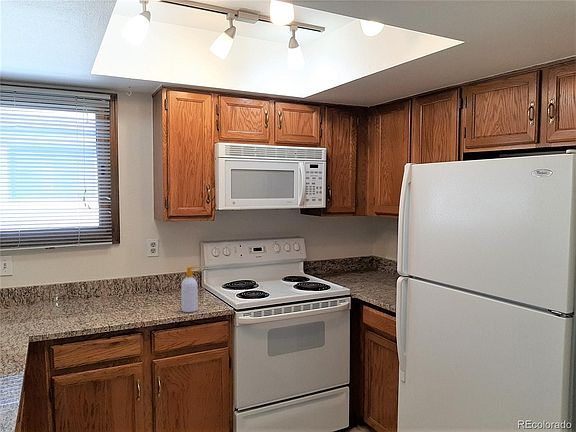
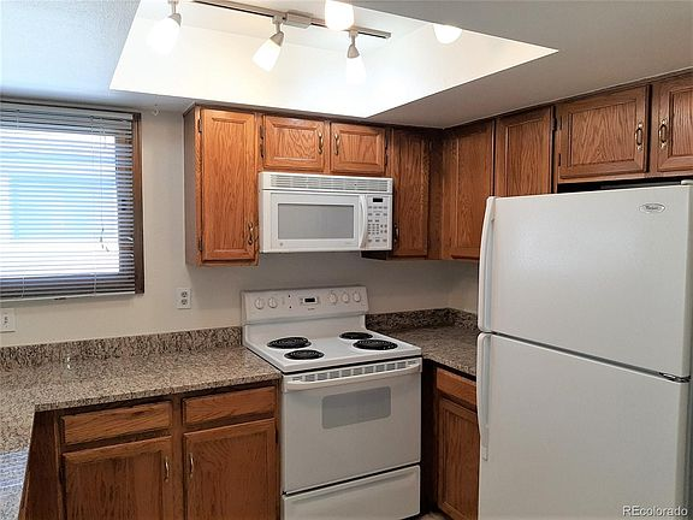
- soap bottle [180,266,200,313]
